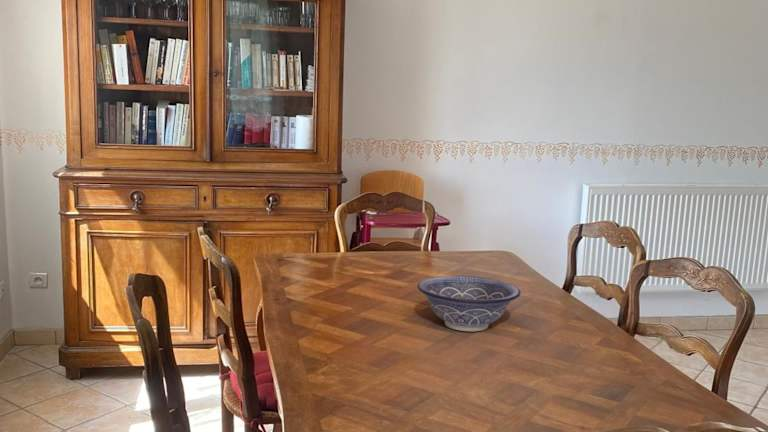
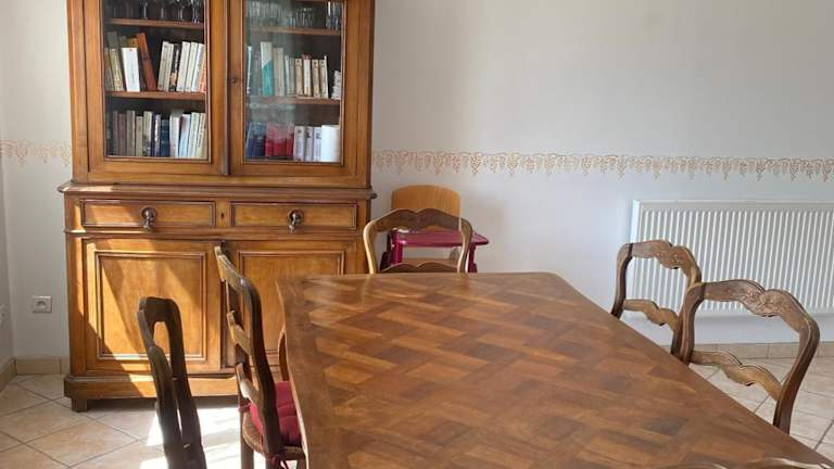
- decorative bowl [416,275,522,332]
